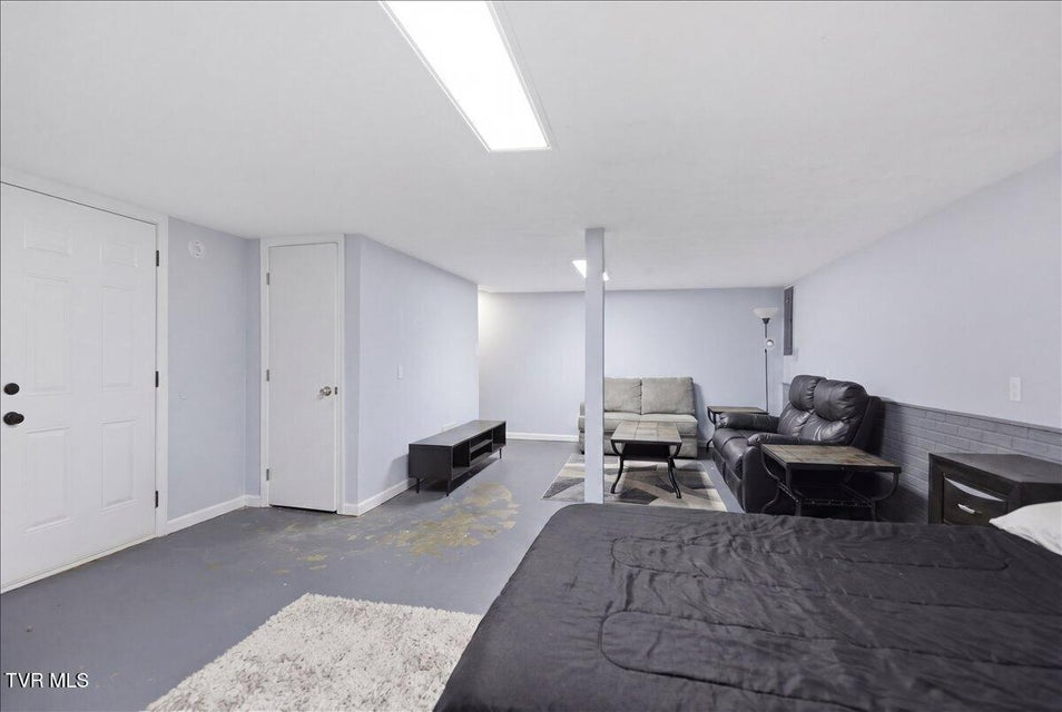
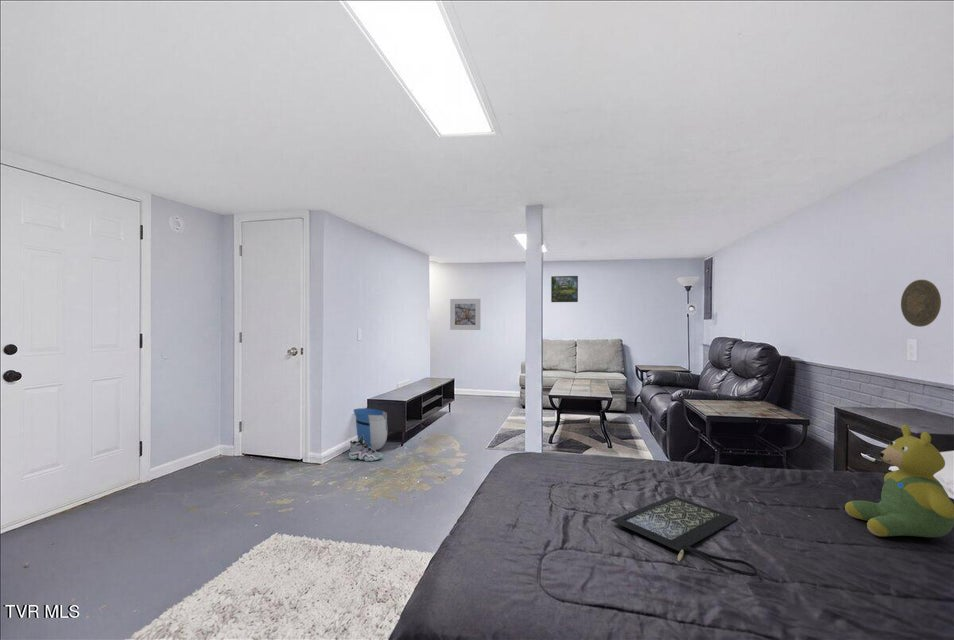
+ teddy bear [844,424,954,538]
+ decorative plate [900,279,942,328]
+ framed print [449,298,481,331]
+ sun visor [352,407,389,451]
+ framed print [550,275,579,303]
+ clutch bag [610,494,758,577]
+ sneaker [348,435,384,462]
